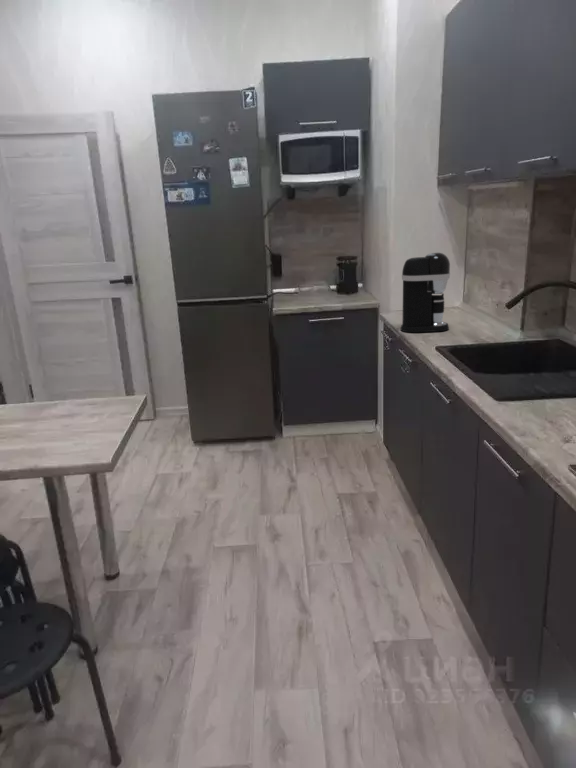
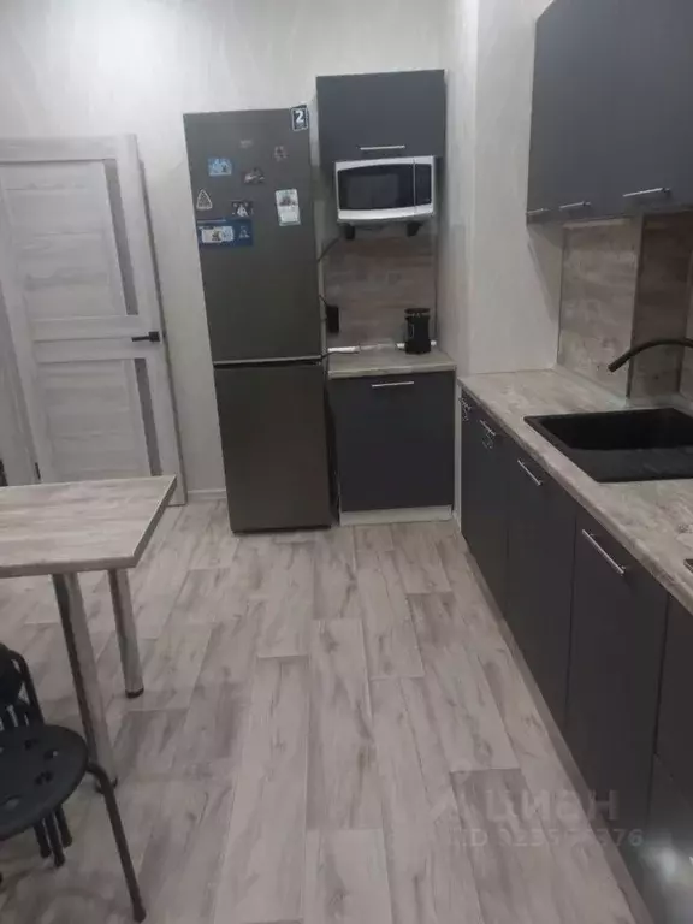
- coffee maker [400,252,451,334]
